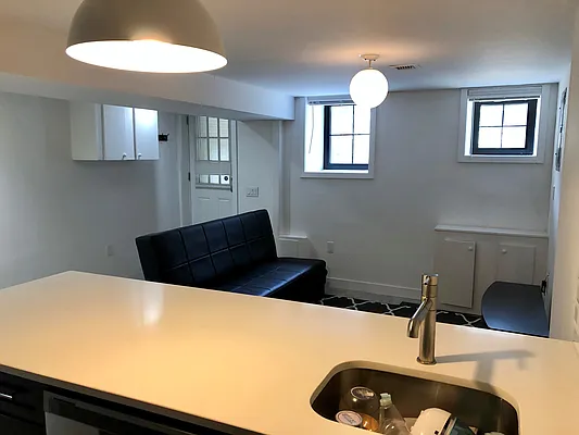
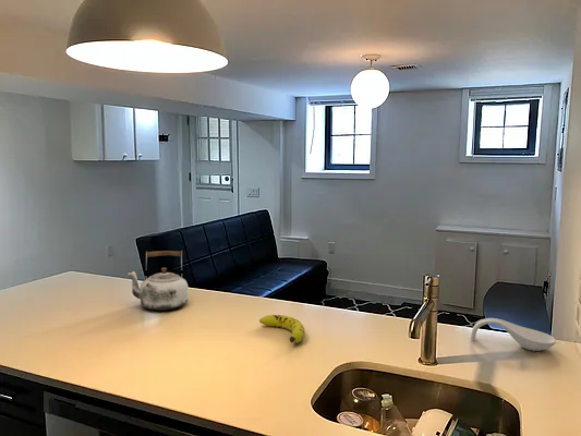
+ spoon rest [470,317,557,352]
+ kettle [126,250,189,312]
+ fruit [258,314,306,344]
